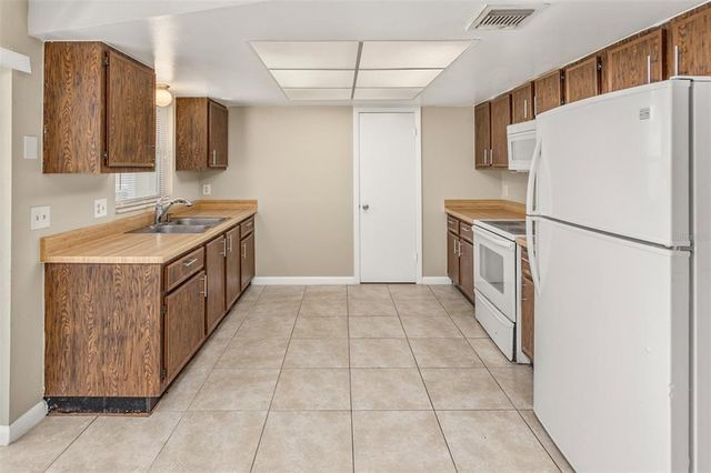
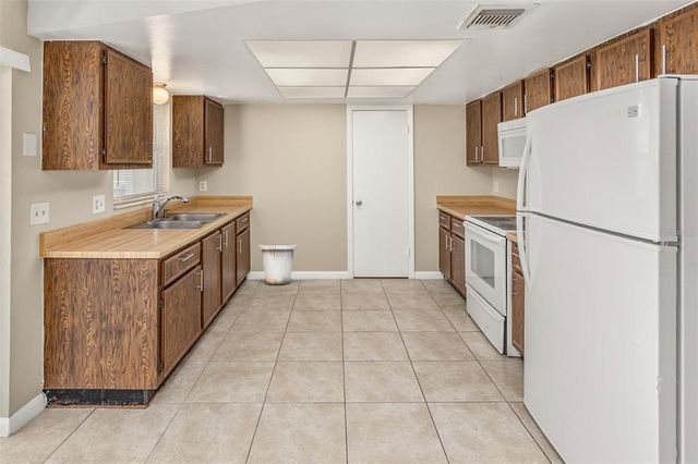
+ trash can [257,243,298,285]
